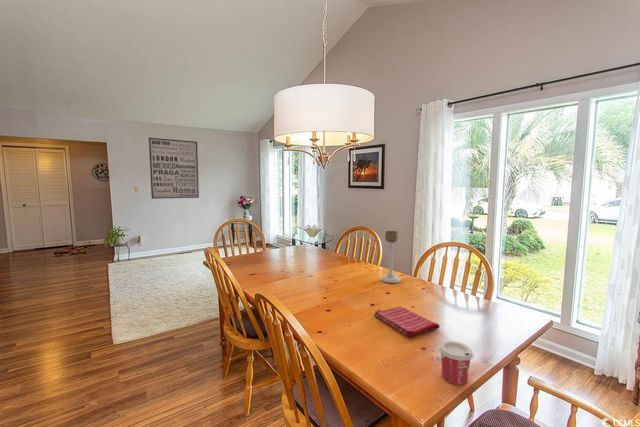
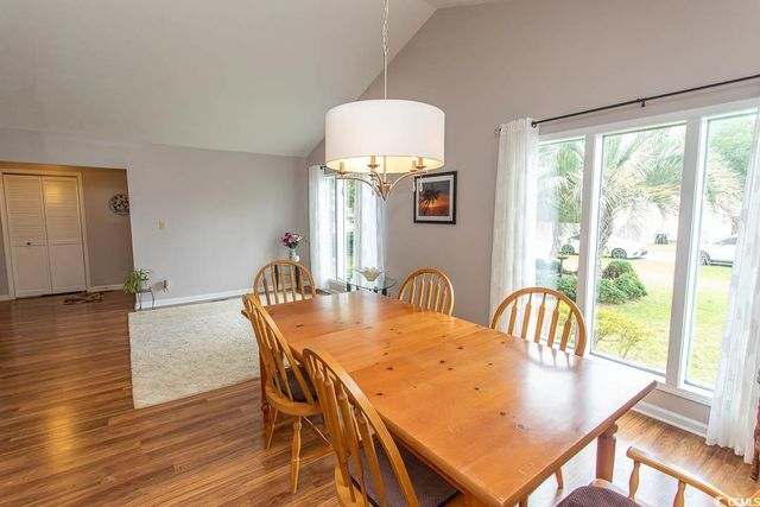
- wall art [148,137,200,200]
- dish towel [373,305,441,338]
- cup [437,340,475,386]
- candle holder [379,230,402,284]
